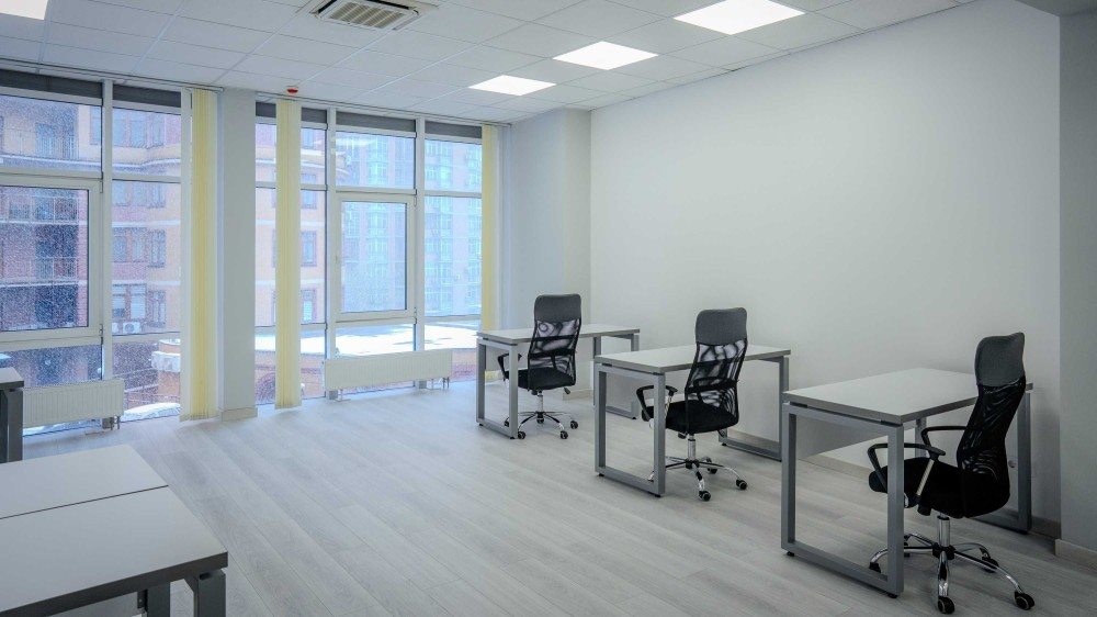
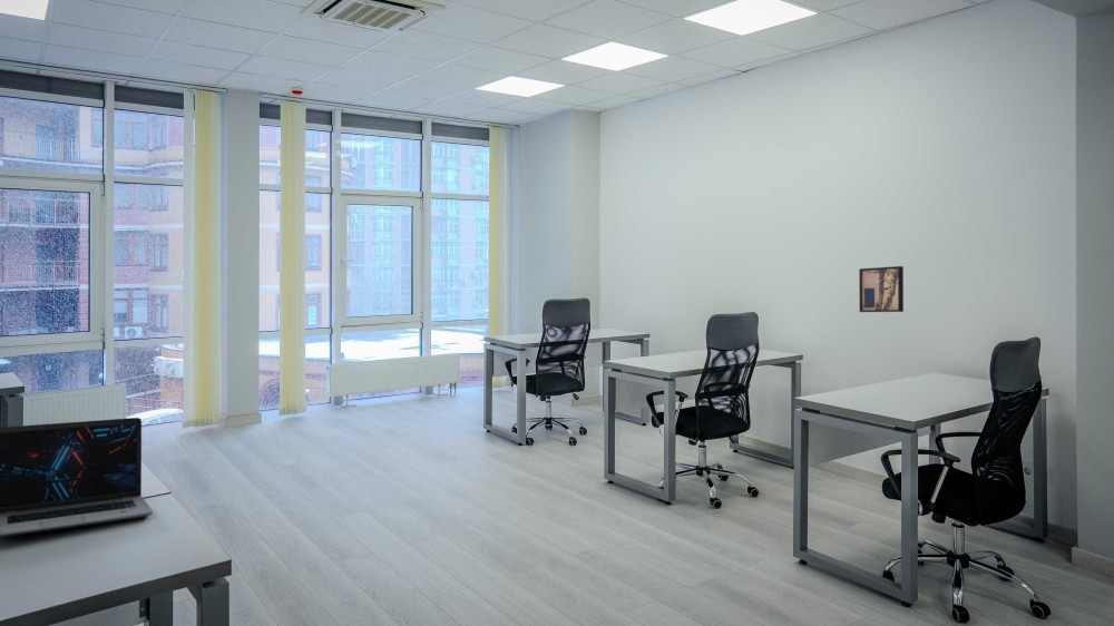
+ laptop [0,417,154,538]
+ wall art [858,265,905,313]
